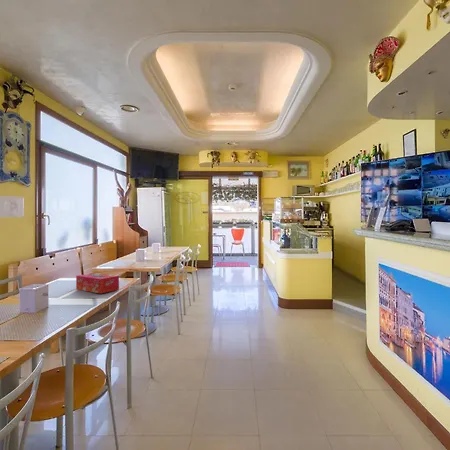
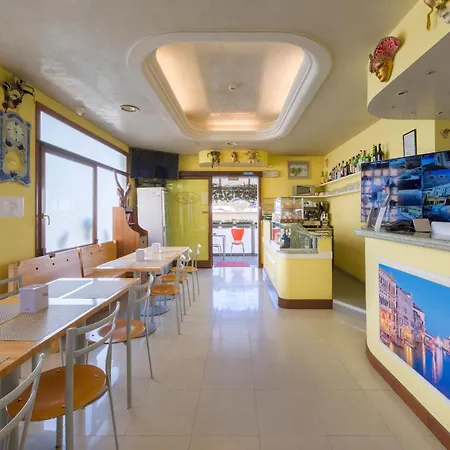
- tissue box [75,272,120,295]
